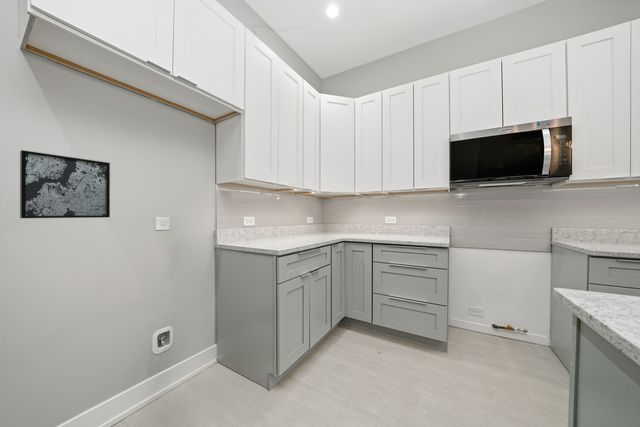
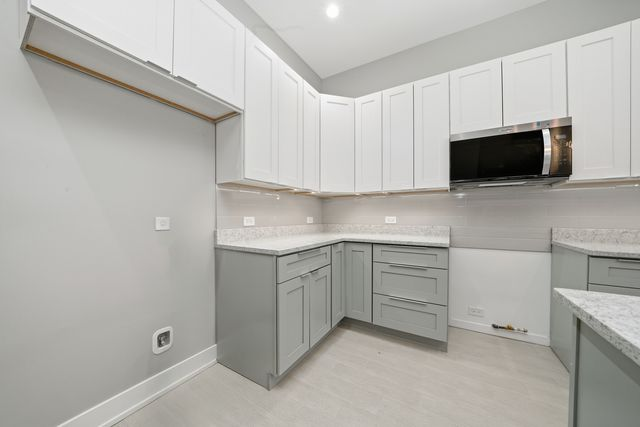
- wall art [19,149,111,219]
